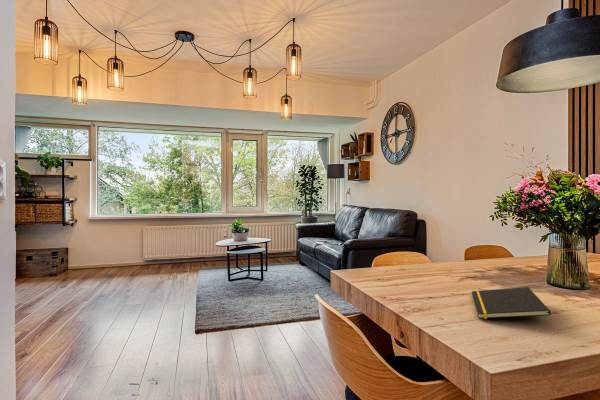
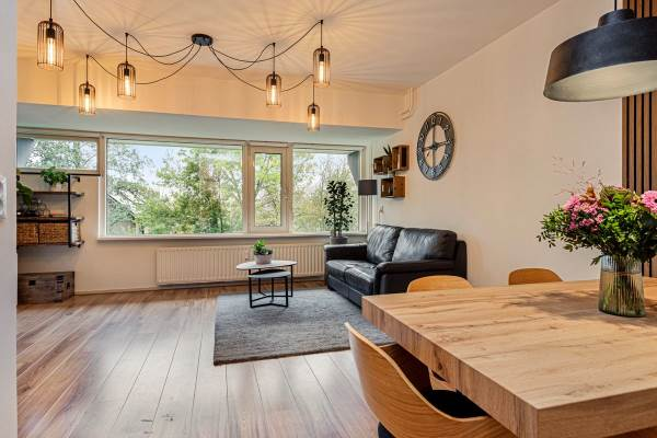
- notepad [470,286,552,320]
